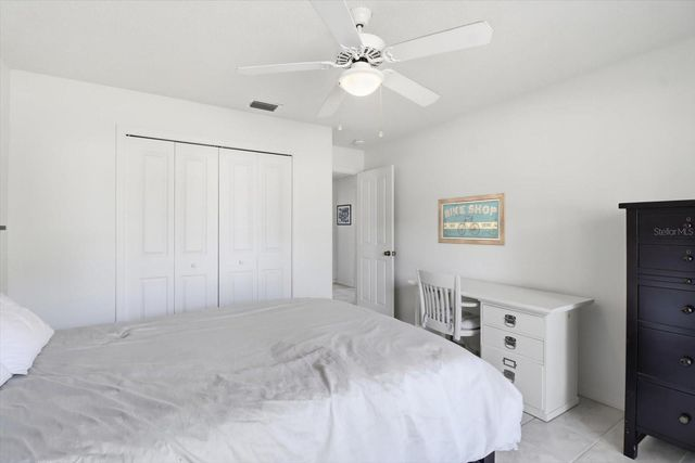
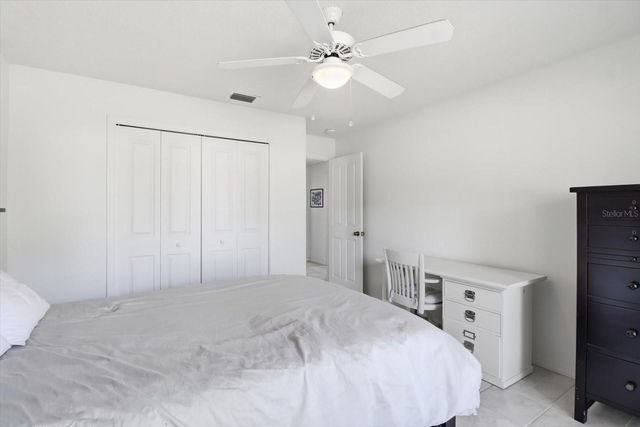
- wall art [437,192,506,247]
